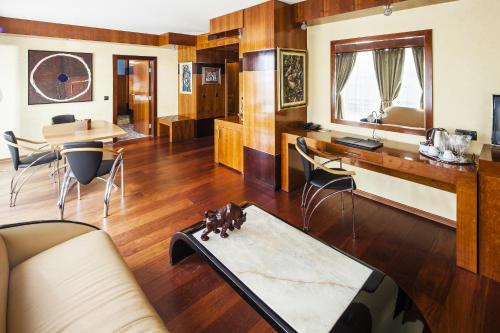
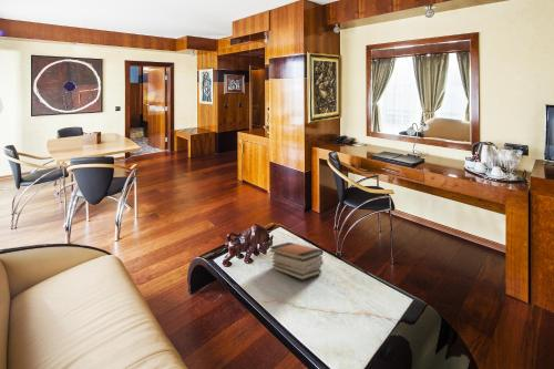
+ book stack [268,242,325,280]
